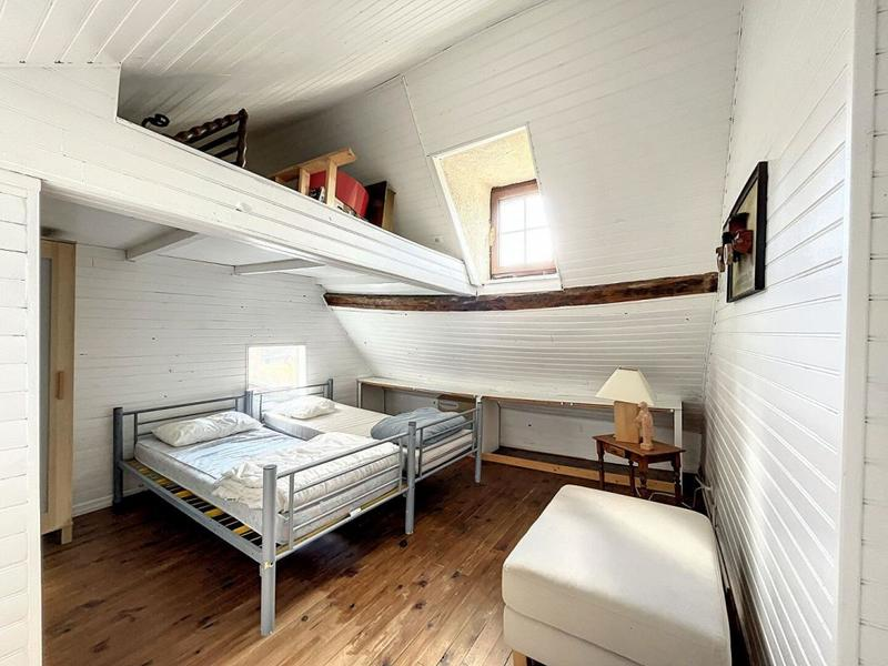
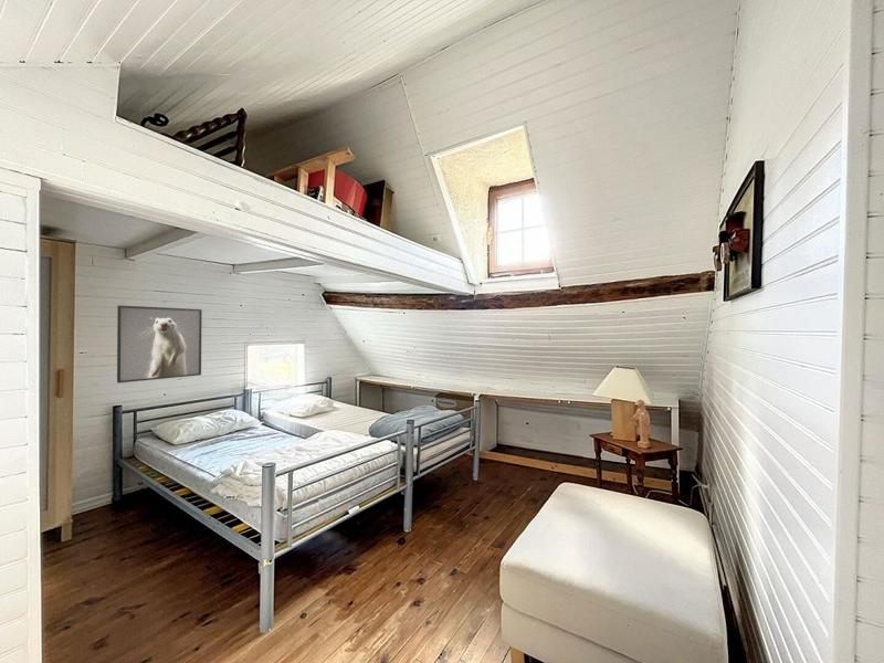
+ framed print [116,304,203,383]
